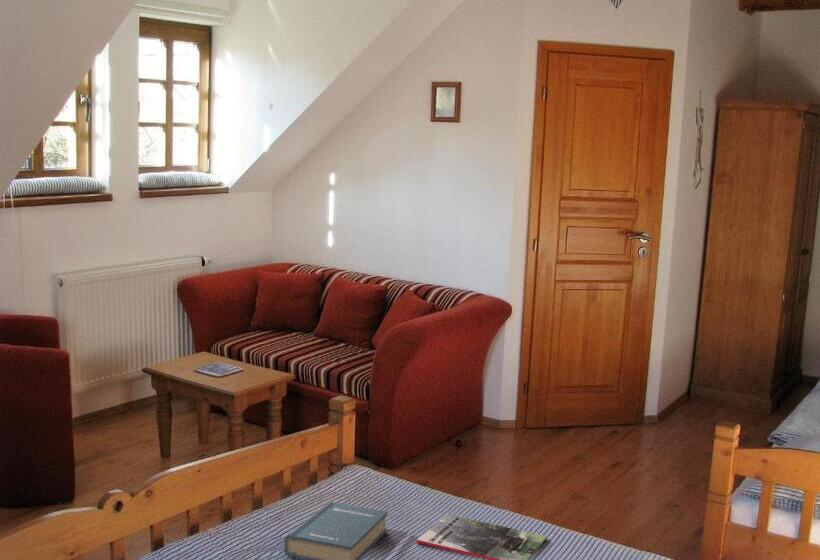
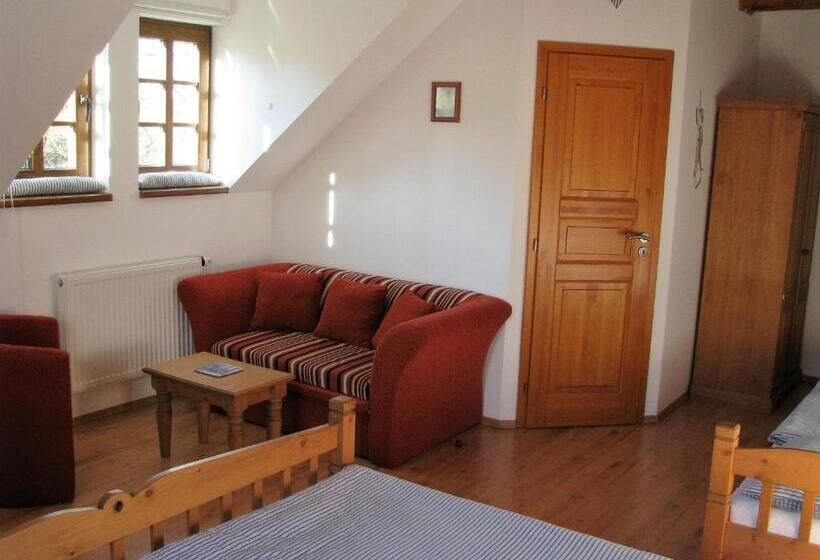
- magazine [415,513,548,560]
- hardback book [283,501,389,560]
